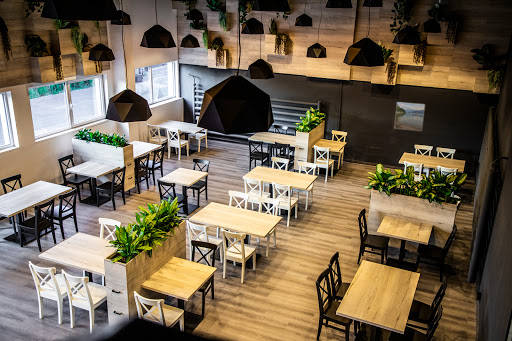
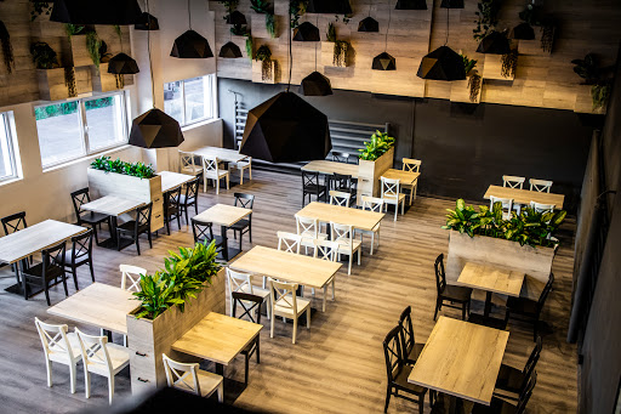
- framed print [393,101,426,132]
